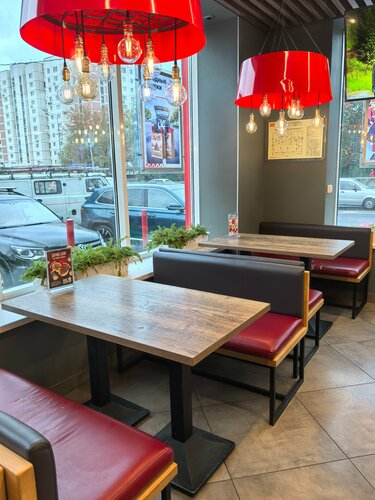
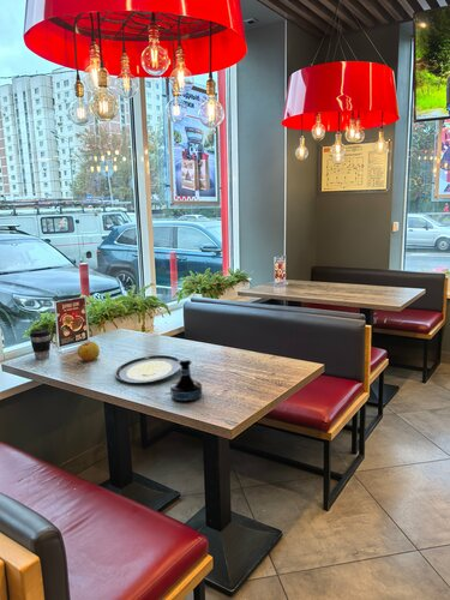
+ coffee cup [29,328,52,361]
+ plate [114,354,181,385]
+ tequila bottle [169,358,203,403]
+ apple [77,341,101,362]
